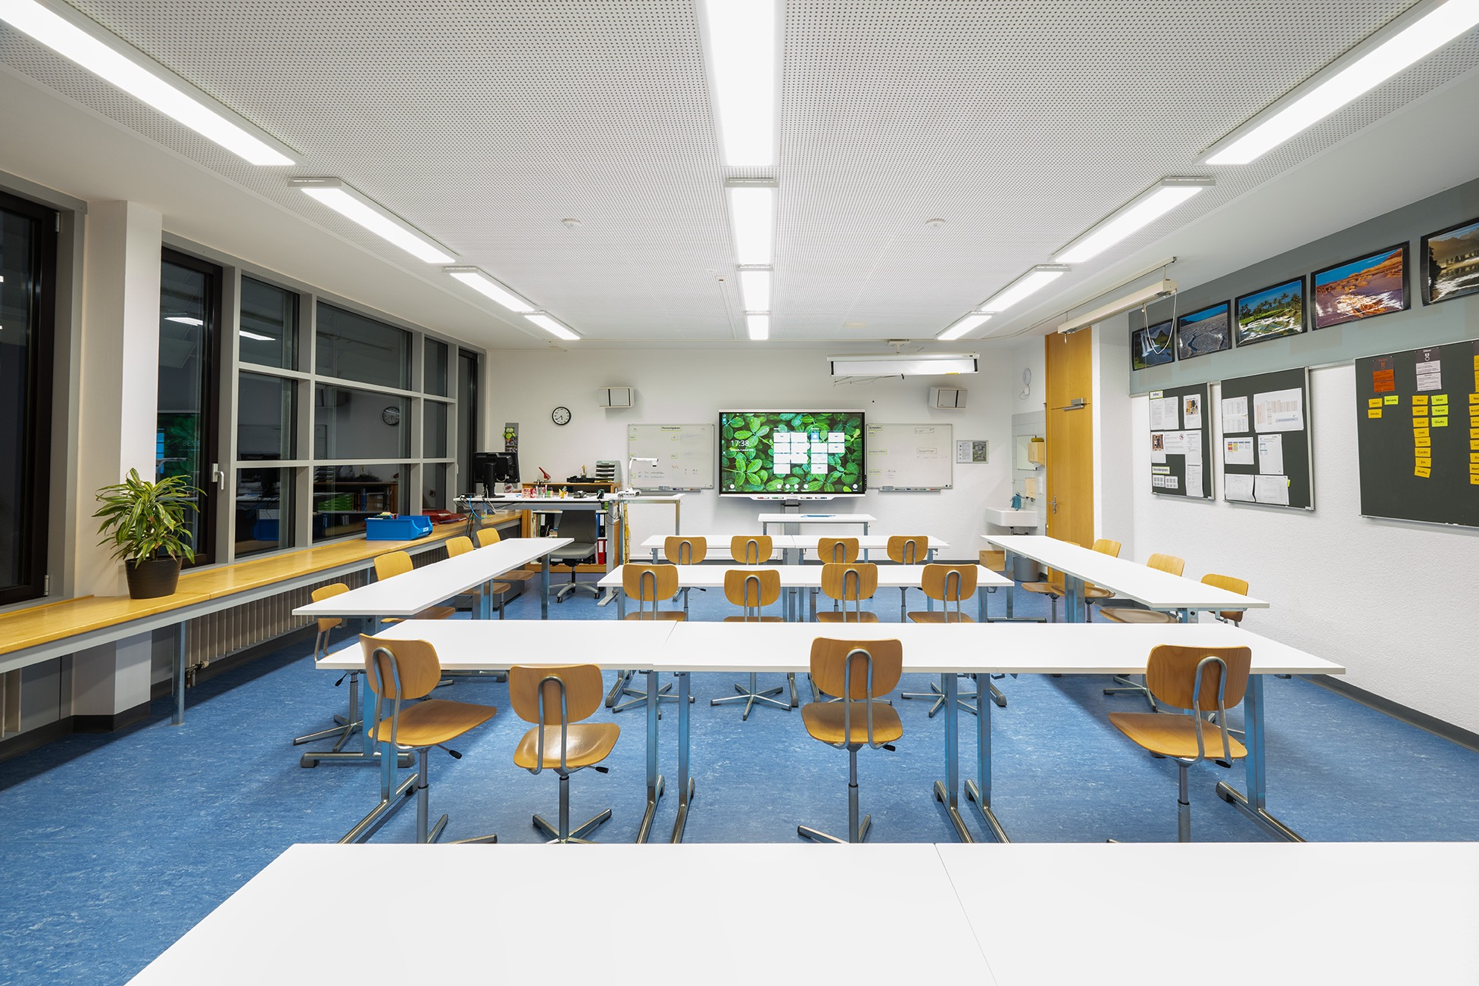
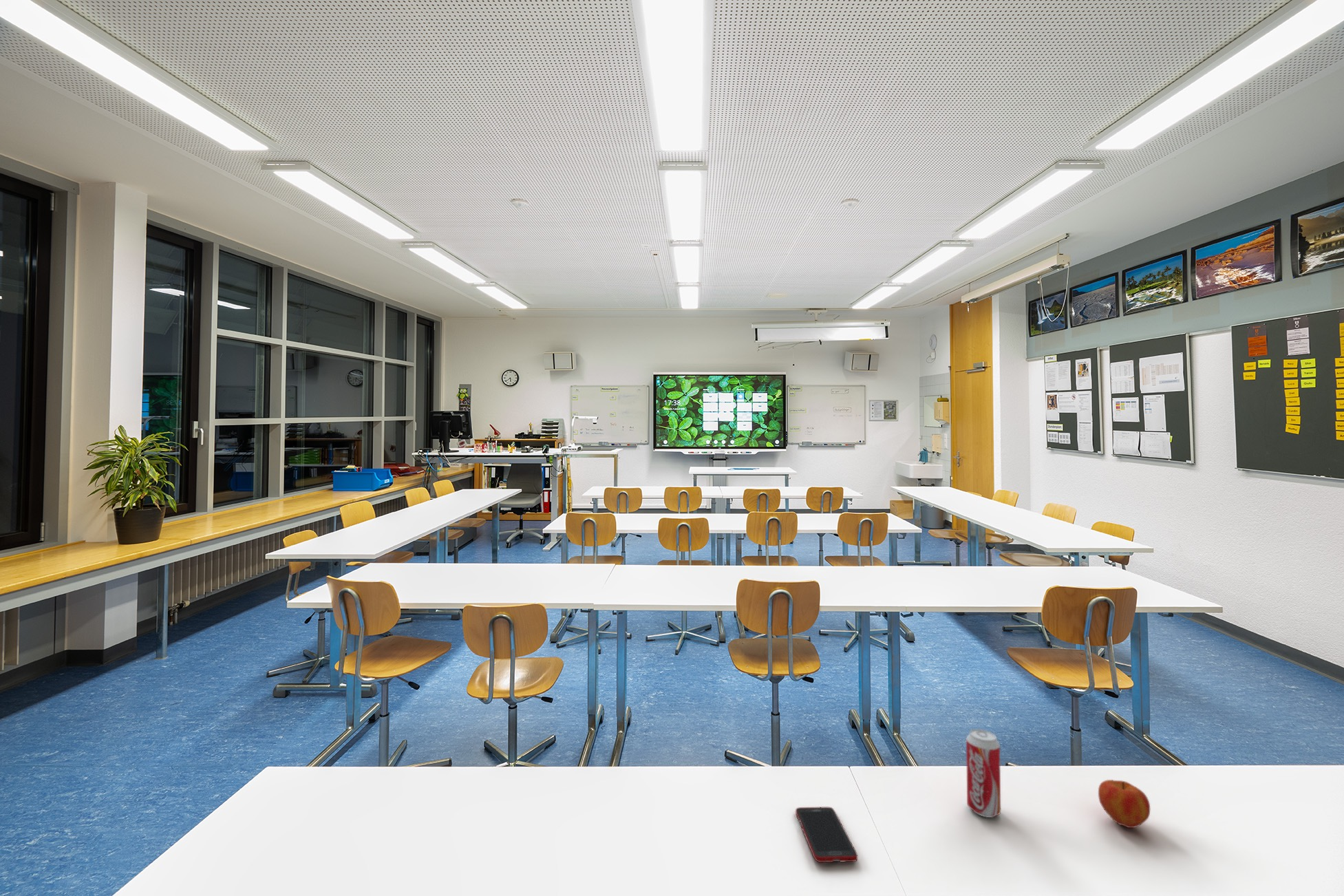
+ apple [1098,779,1151,829]
+ beverage can [966,729,1001,818]
+ cell phone [795,806,858,863]
